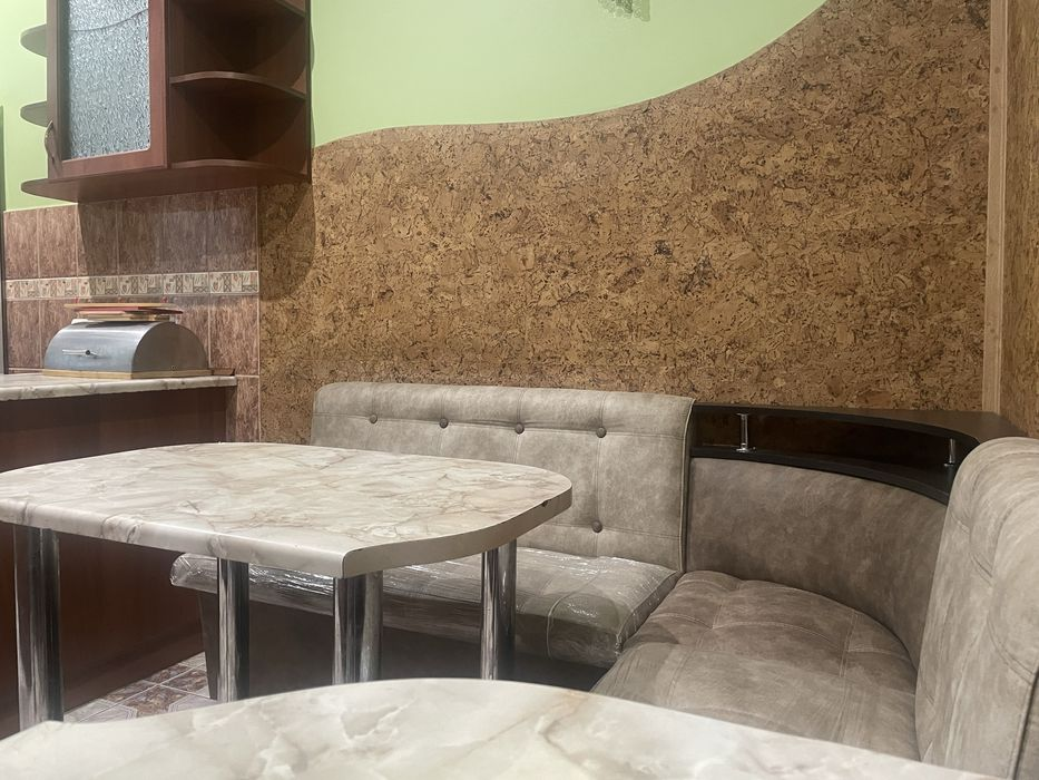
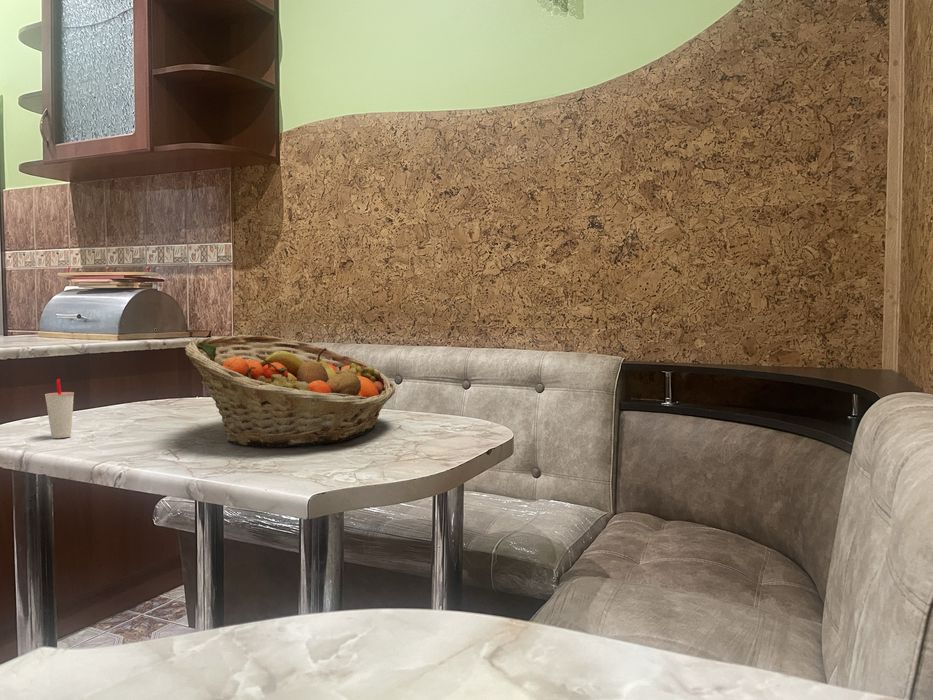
+ fruit basket [184,334,396,448]
+ cup [44,378,75,439]
